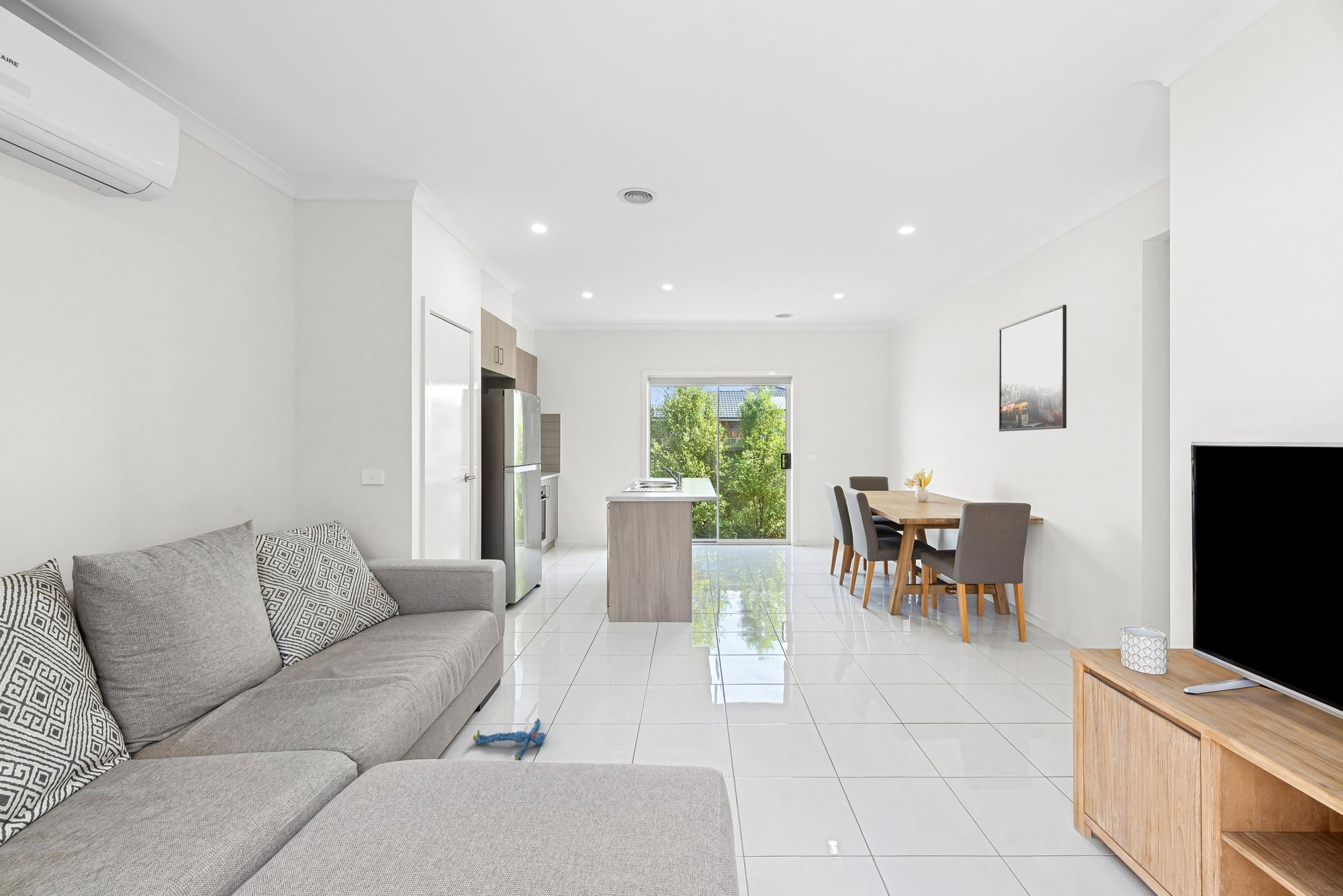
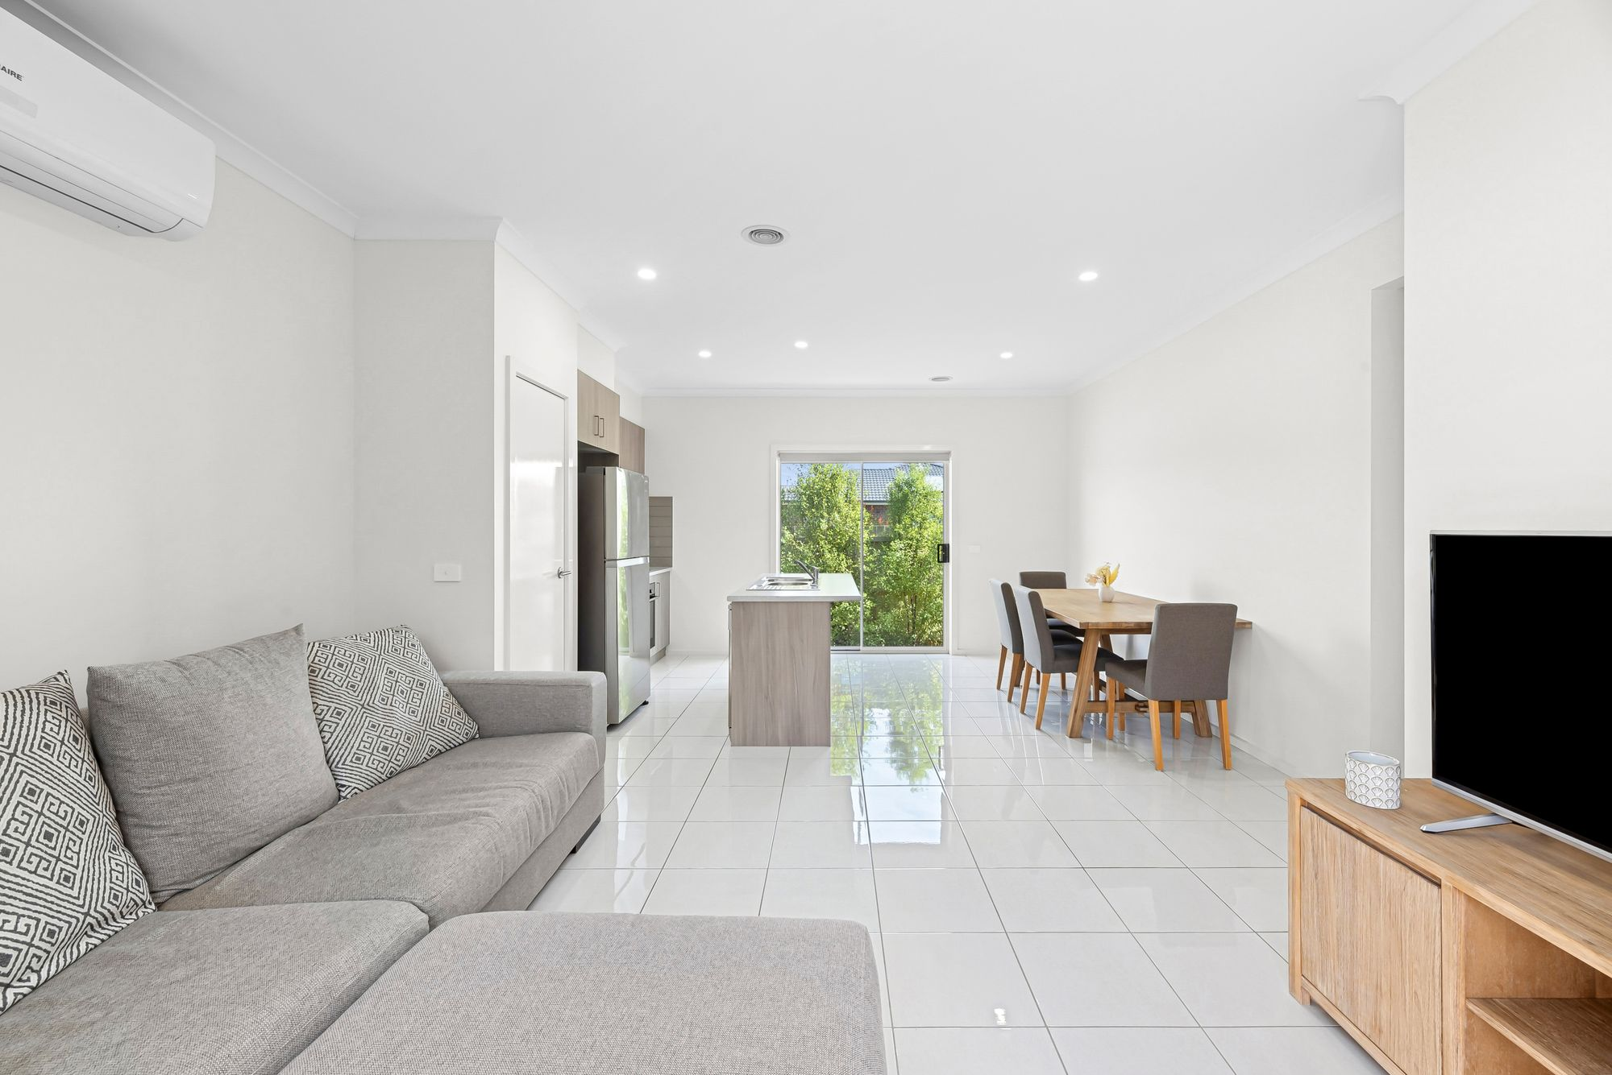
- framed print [999,304,1067,432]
- plush toy [473,717,547,761]
